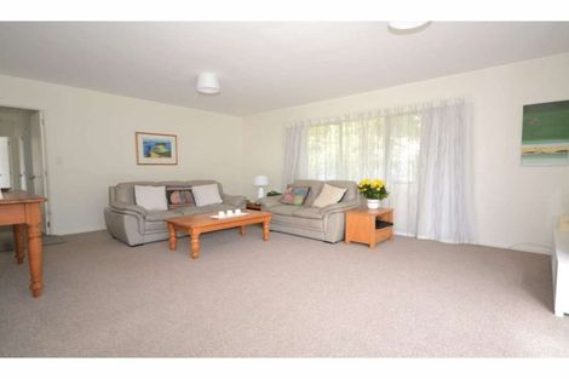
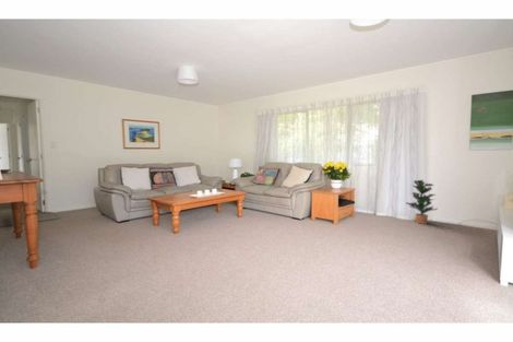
+ potted plant [406,179,439,225]
